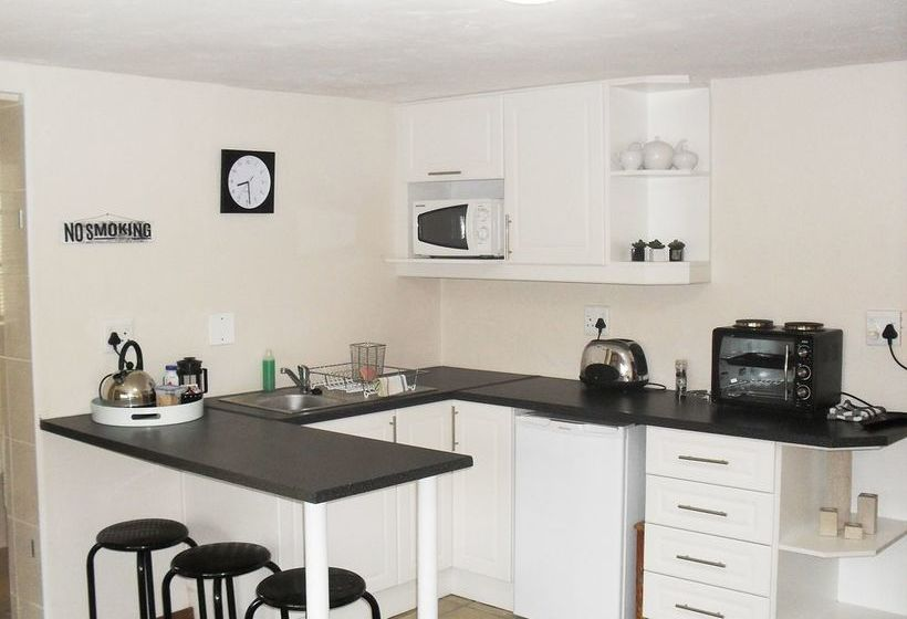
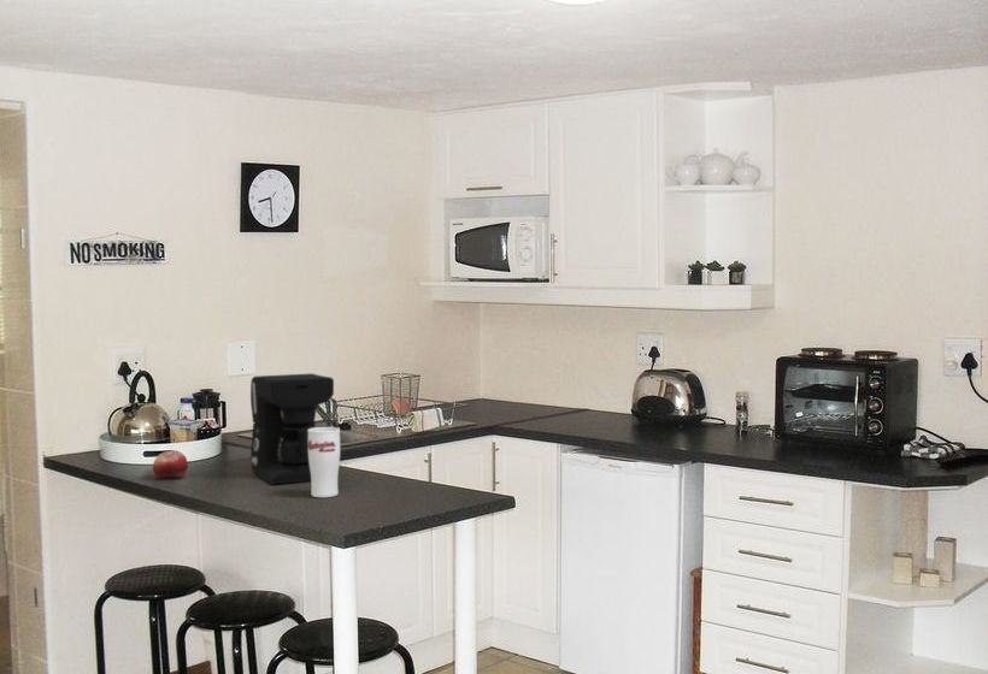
+ cup [307,426,341,498]
+ coffee maker [249,372,335,485]
+ fruit [152,449,189,479]
